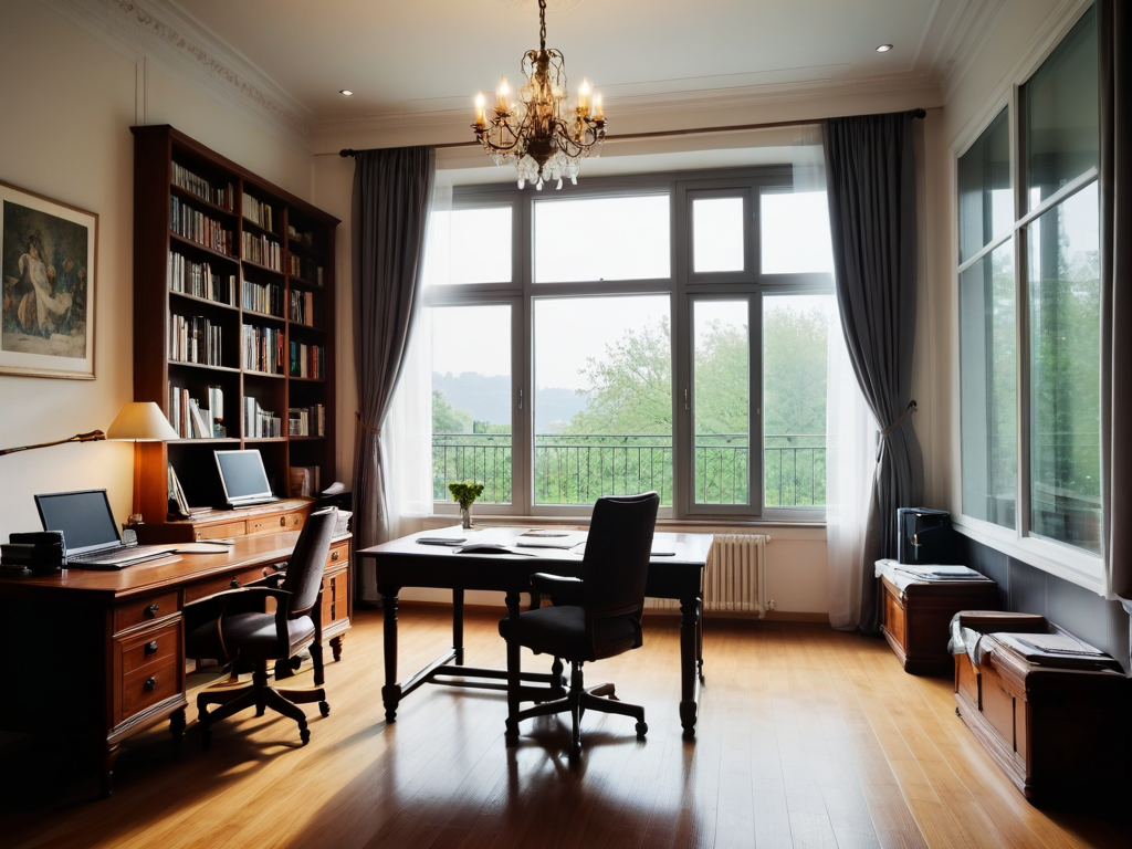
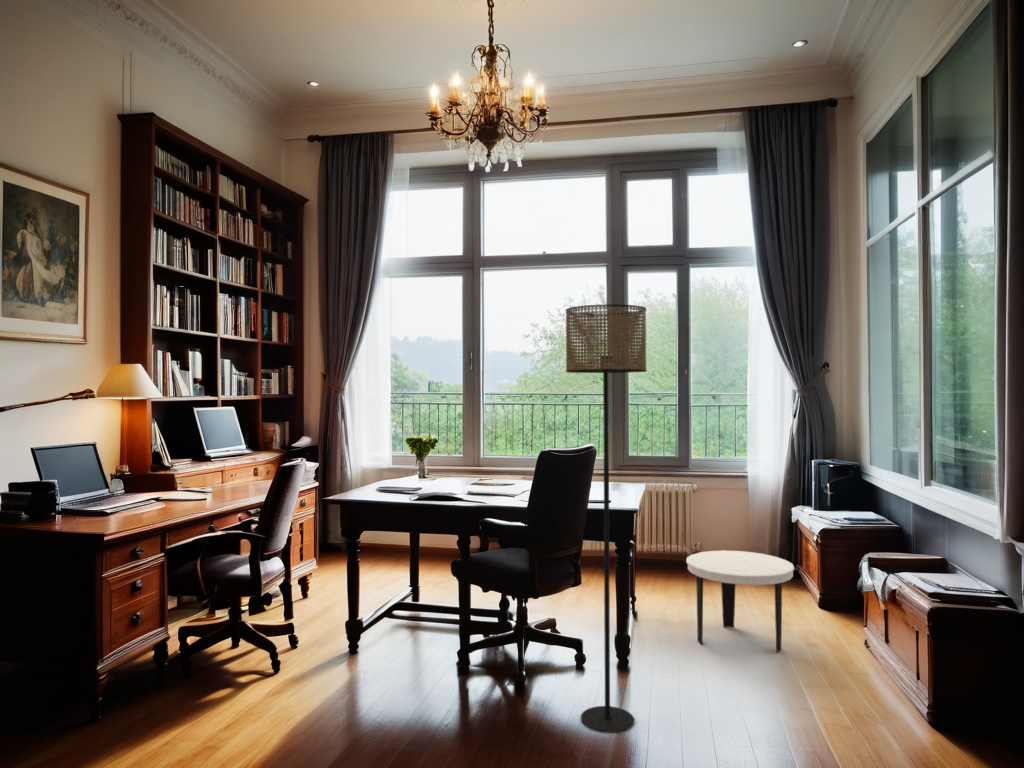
+ side table [685,549,795,654]
+ floor lamp [565,303,648,734]
